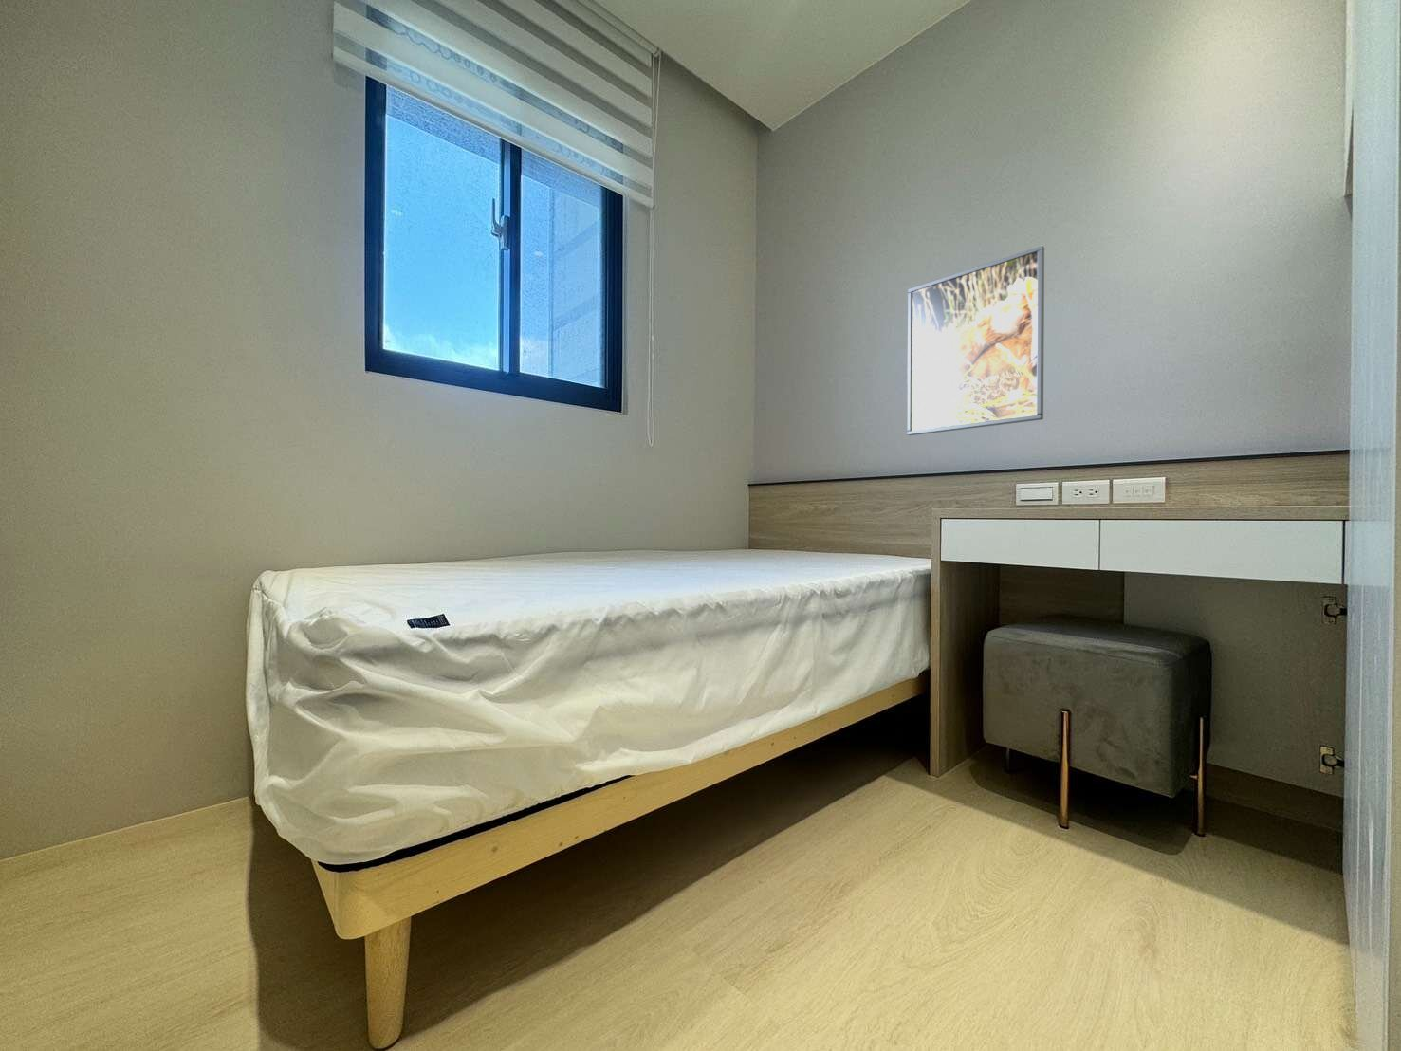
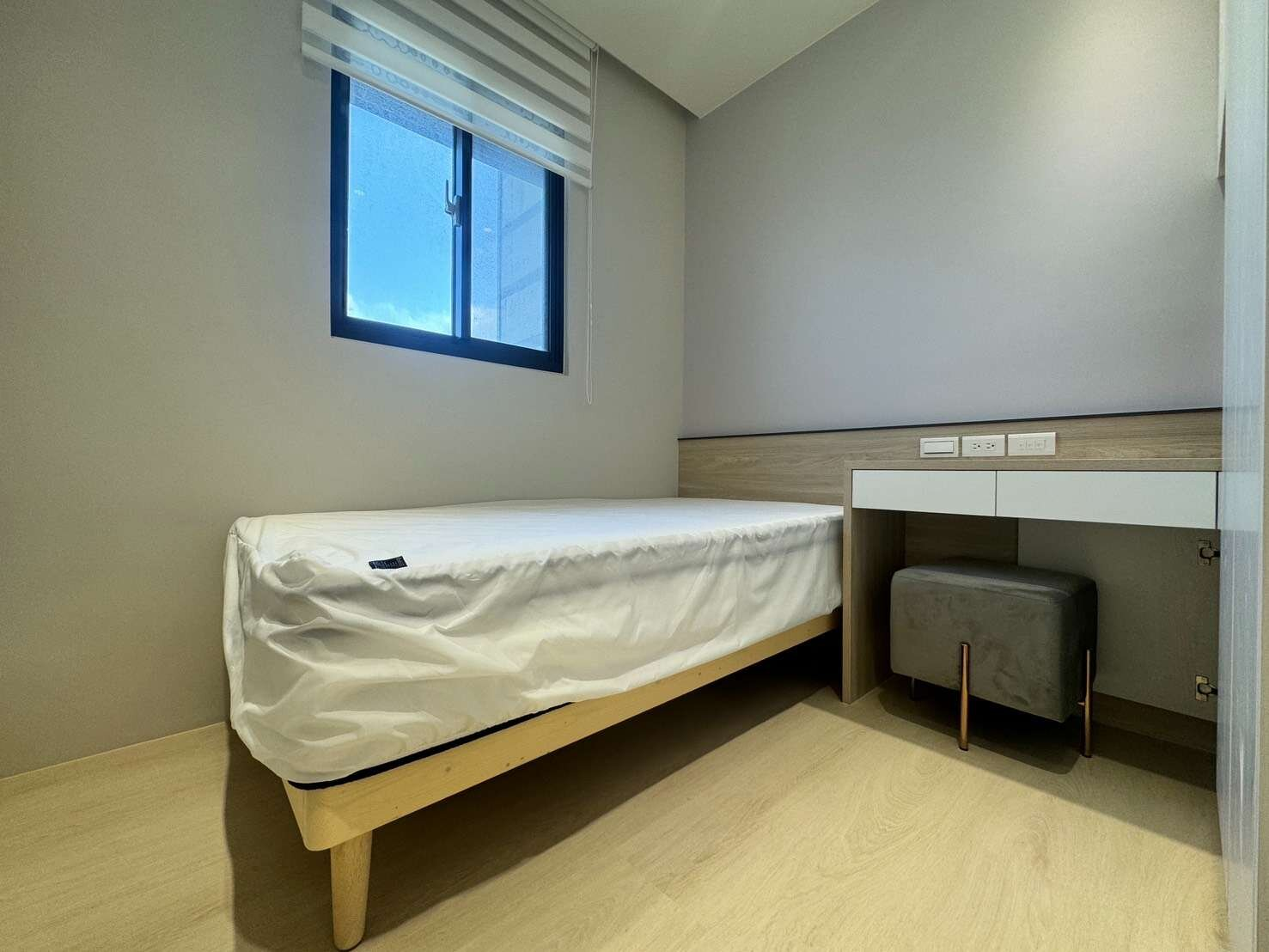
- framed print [906,245,1046,436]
